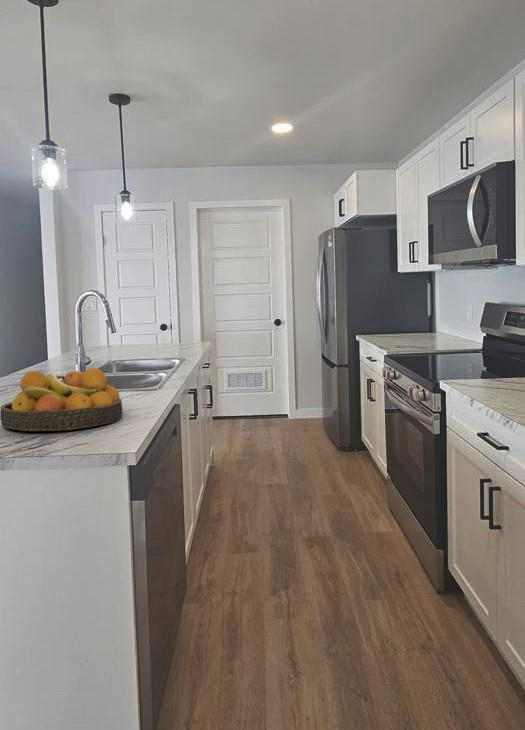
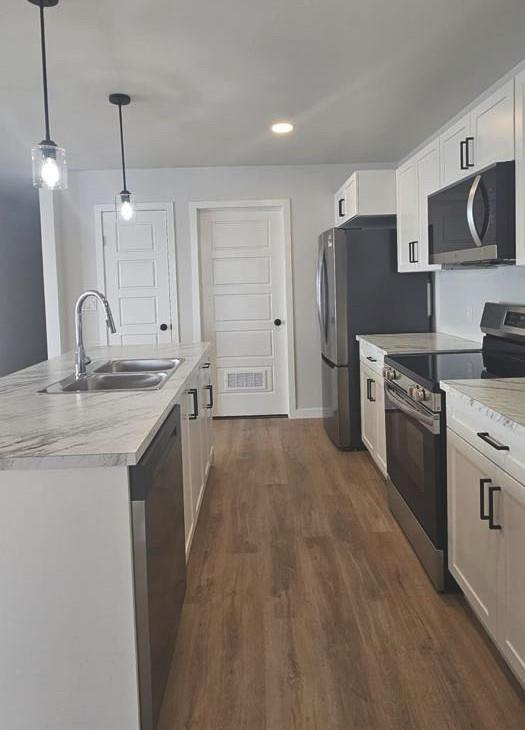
- fruit bowl [0,367,123,432]
